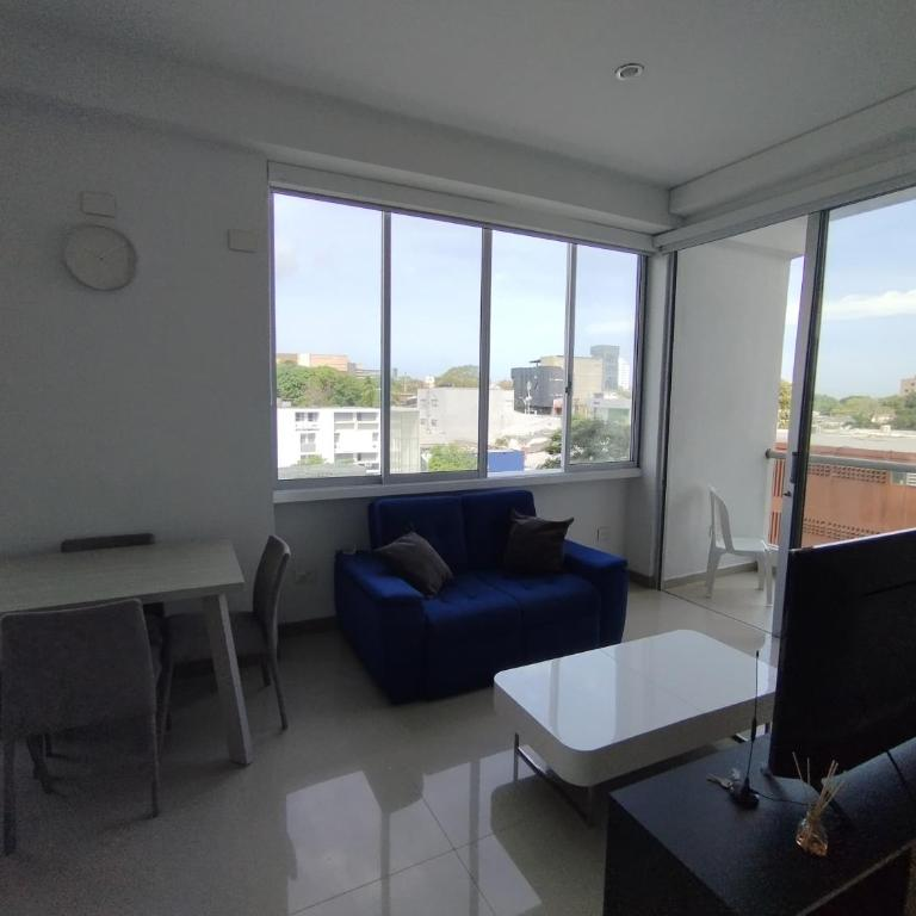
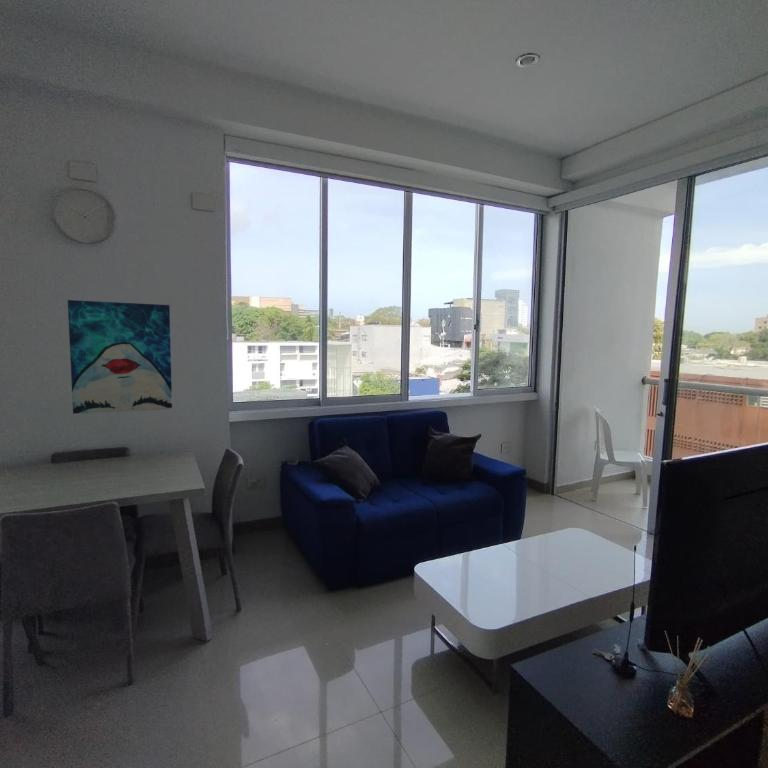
+ wall art [67,299,173,415]
